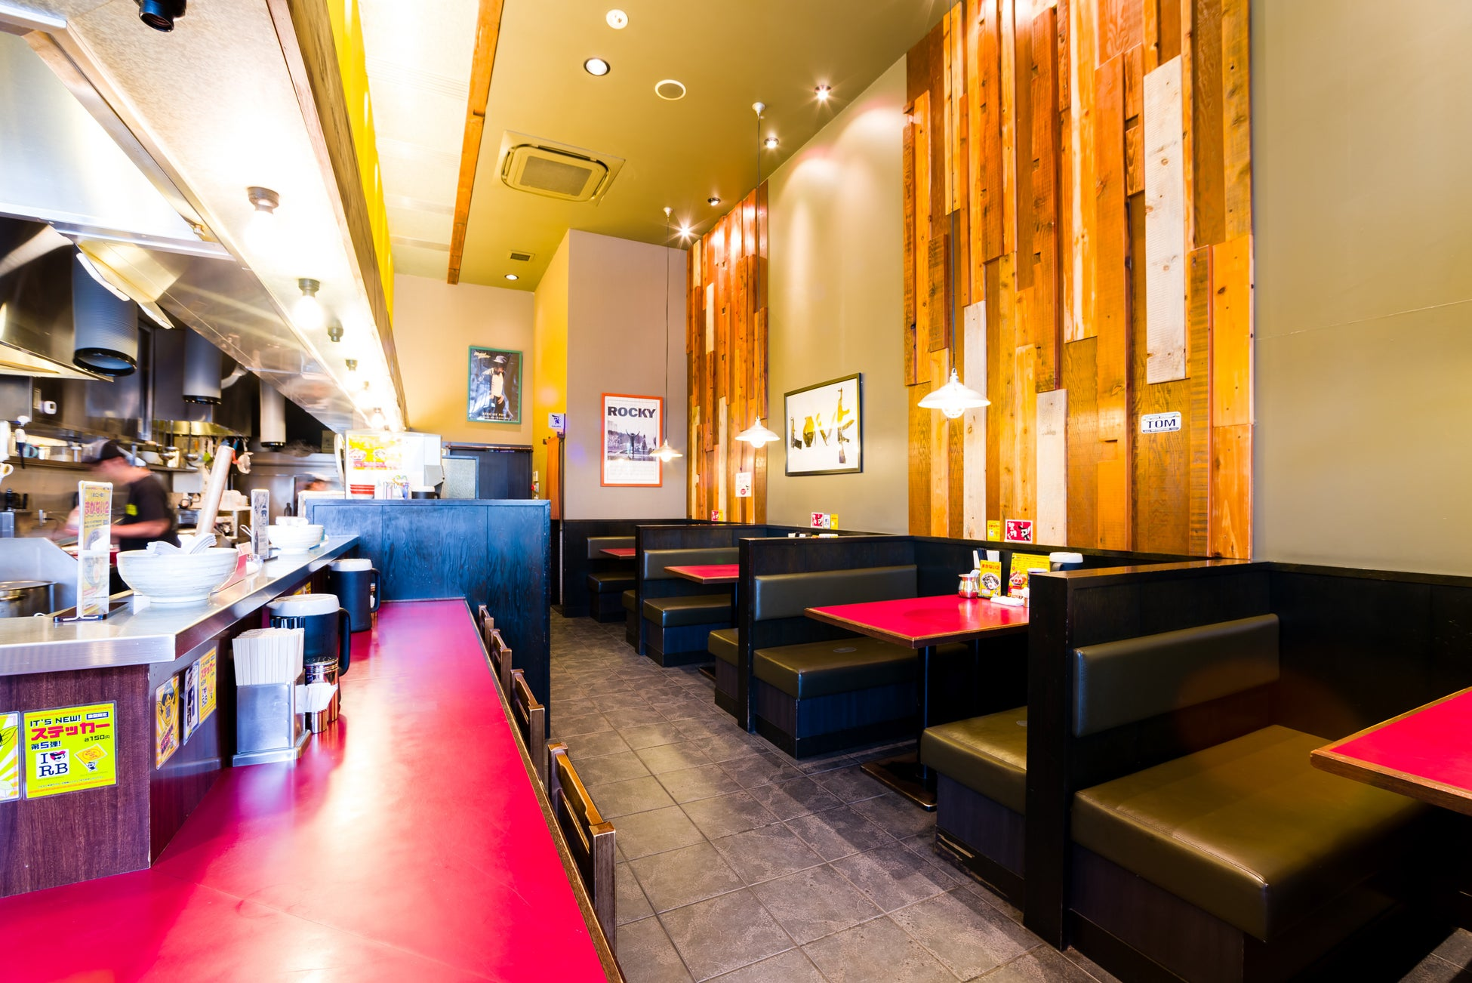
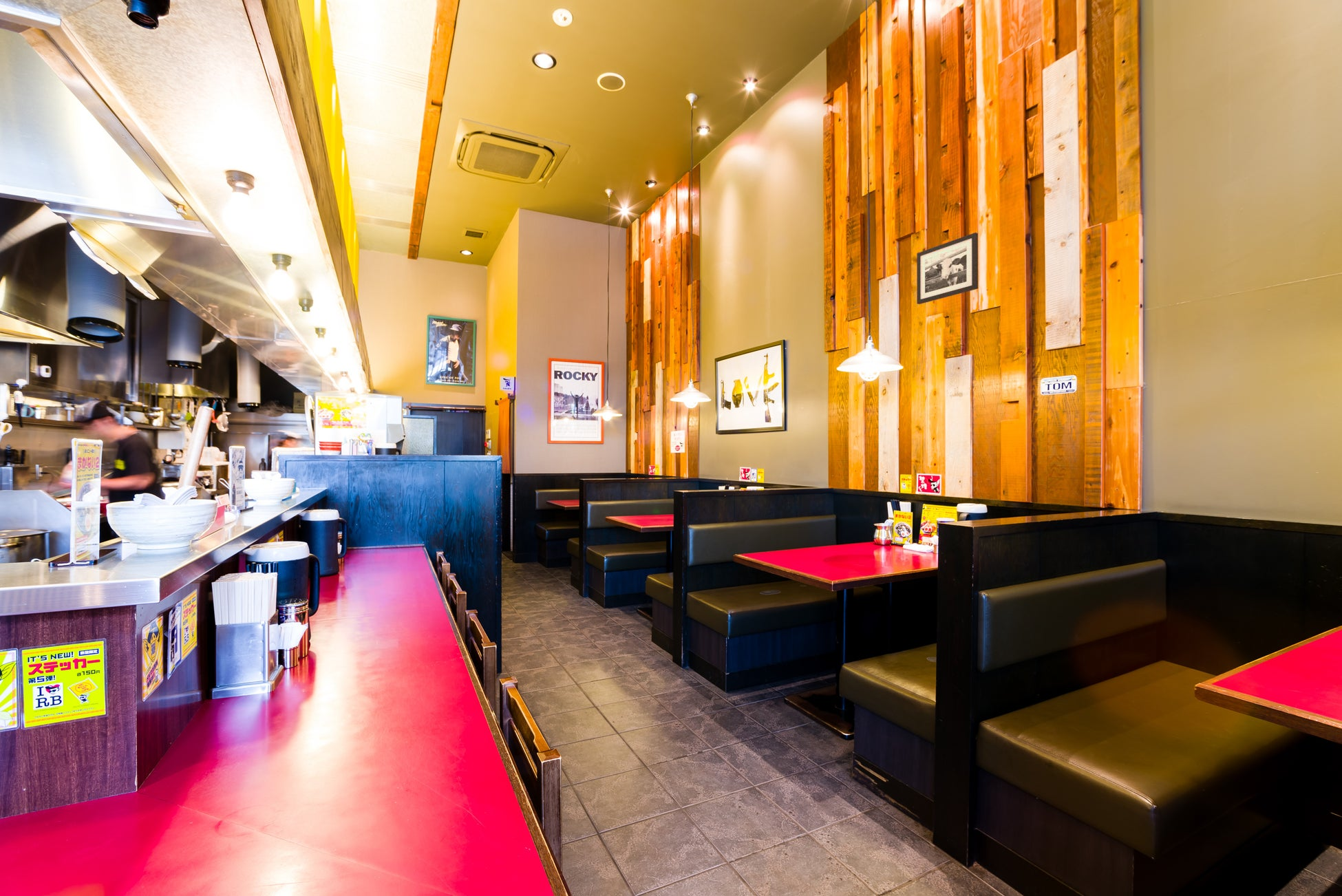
+ picture frame [916,232,979,305]
